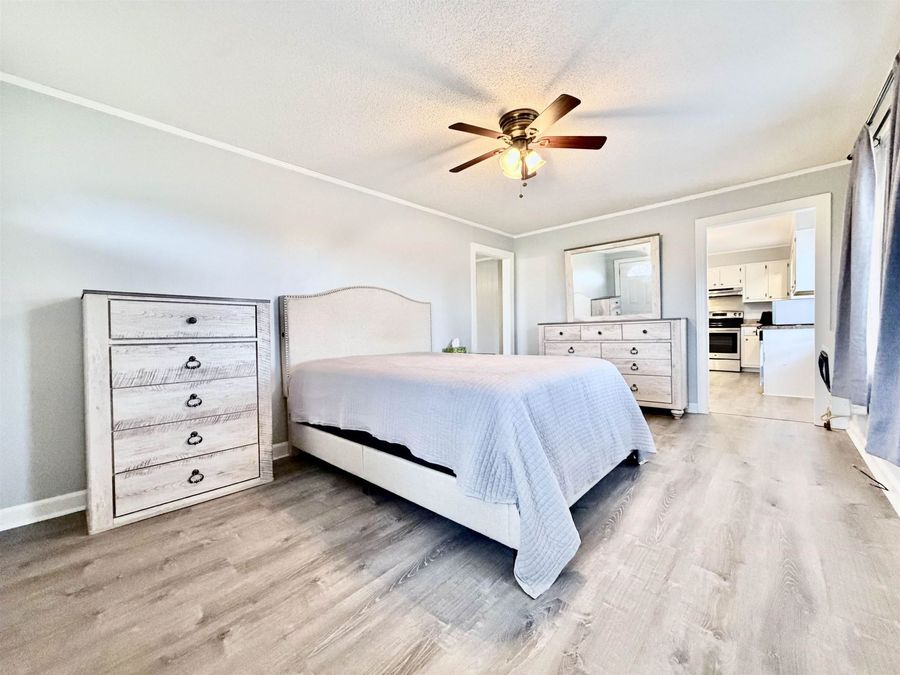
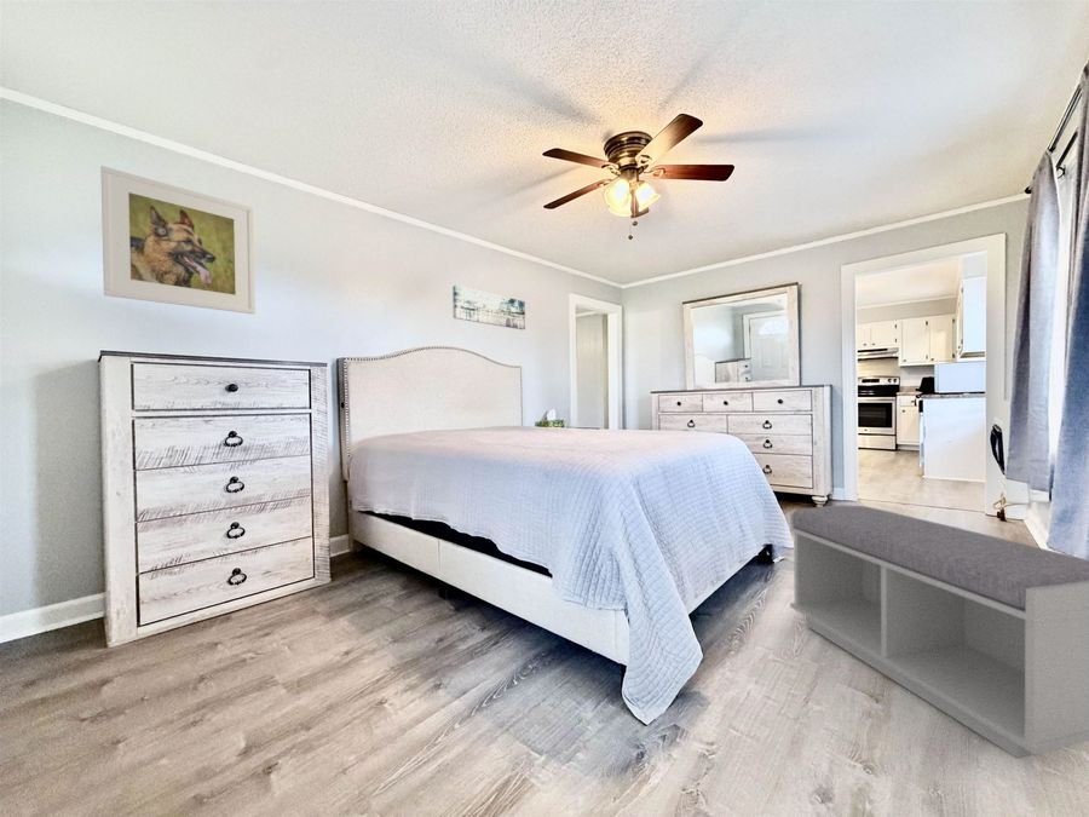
+ bench [789,505,1089,759]
+ wall art [451,284,526,330]
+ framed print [99,165,257,315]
